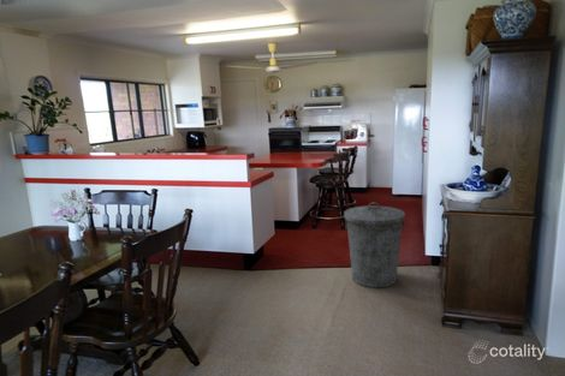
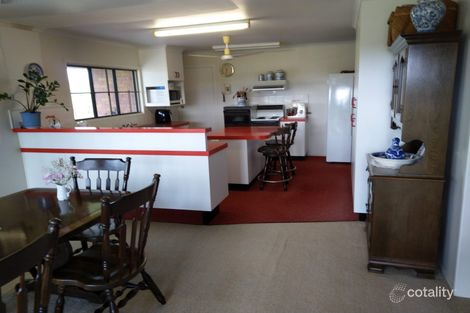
- trash can [343,202,406,288]
